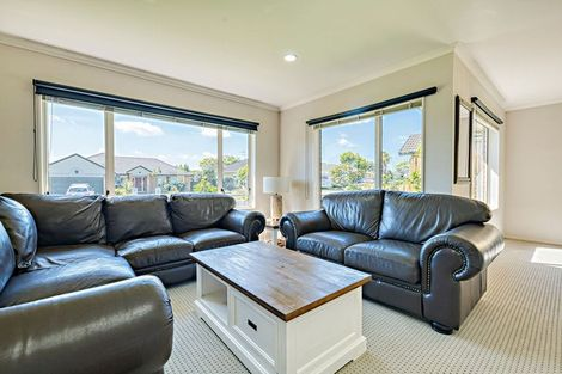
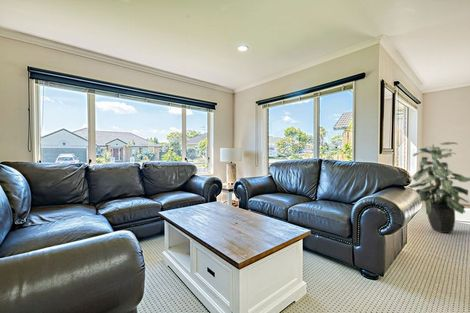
+ indoor plant [407,141,470,234]
